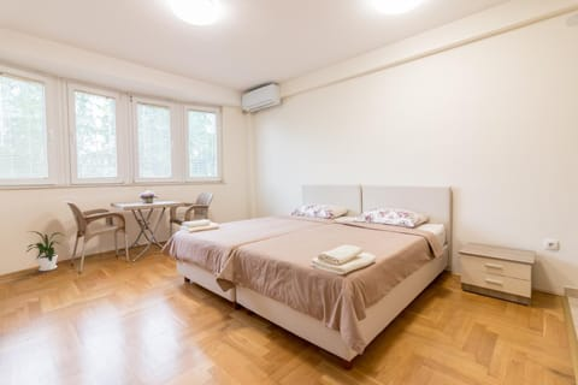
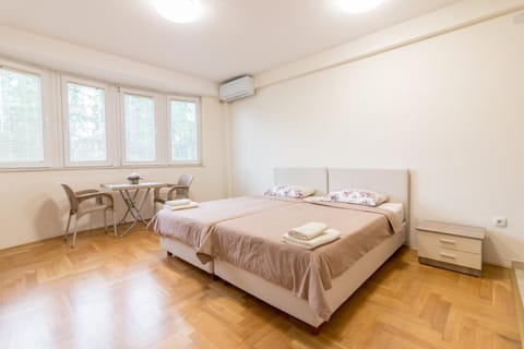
- house plant [26,230,67,272]
